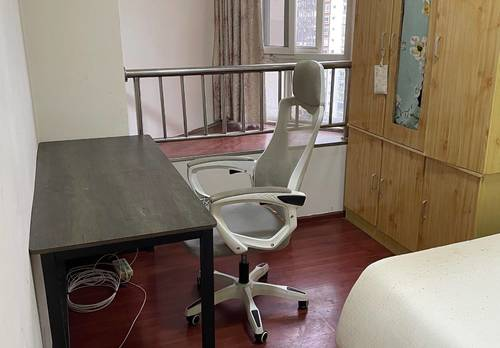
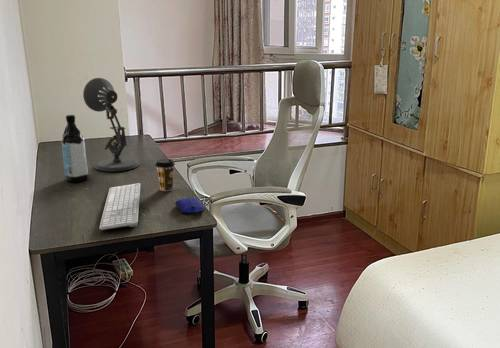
+ desk lamp [82,77,140,172]
+ computer mouse [174,197,205,216]
+ coffee cup [154,158,176,192]
+ keyboard [99,182,141,231]
+ water bottle [61,114,89,183]
